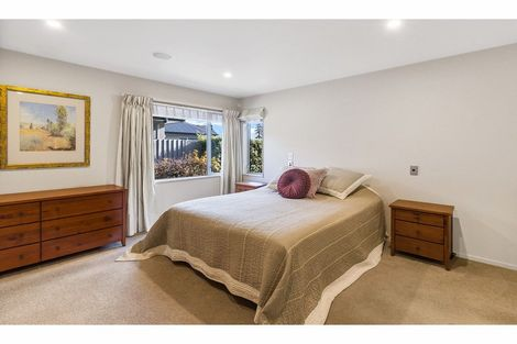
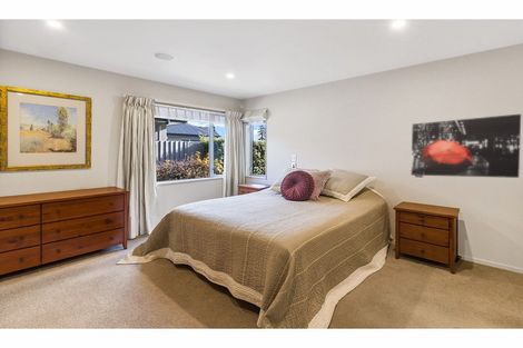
+ wall art [411,113,522,179]
